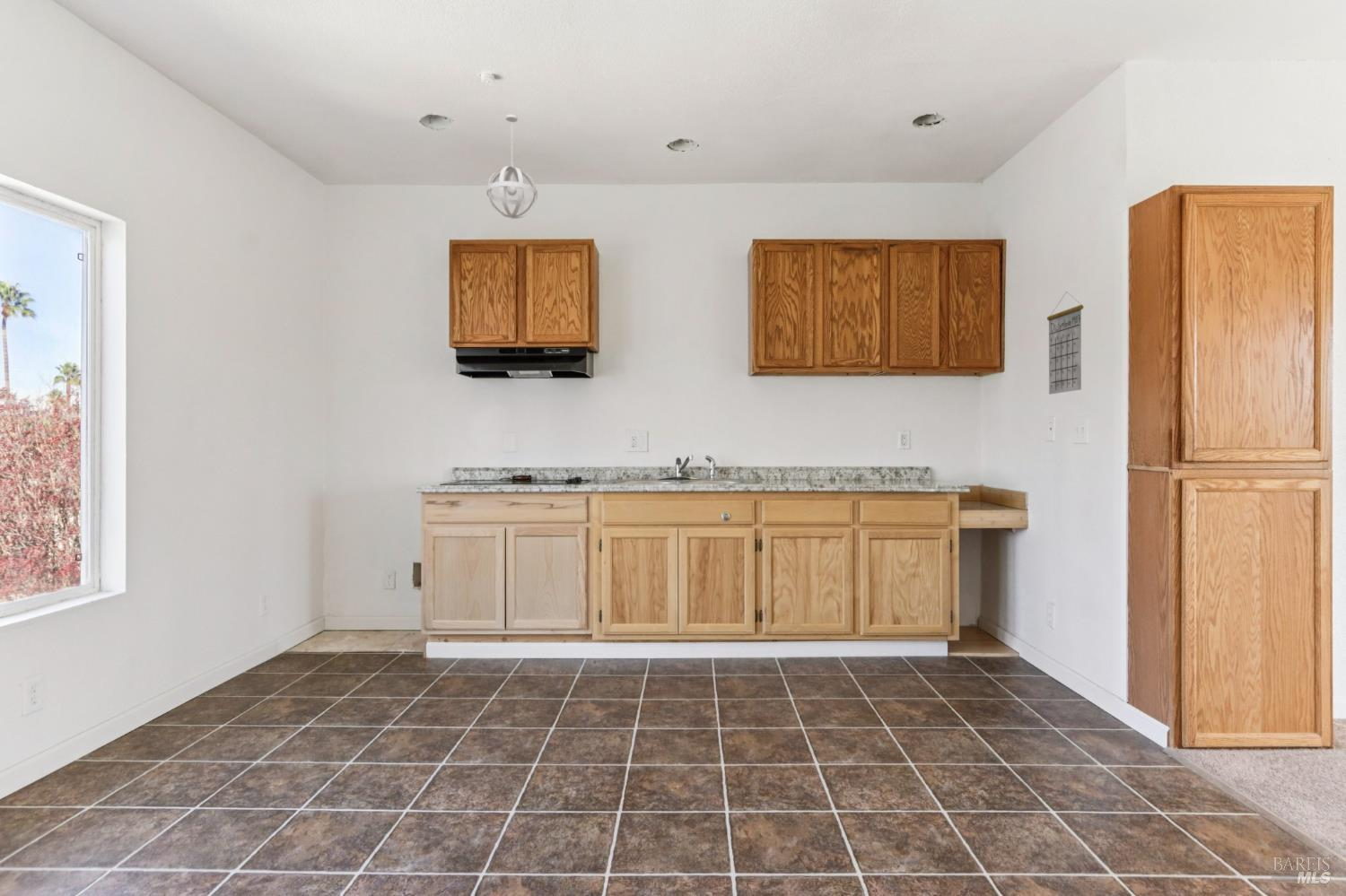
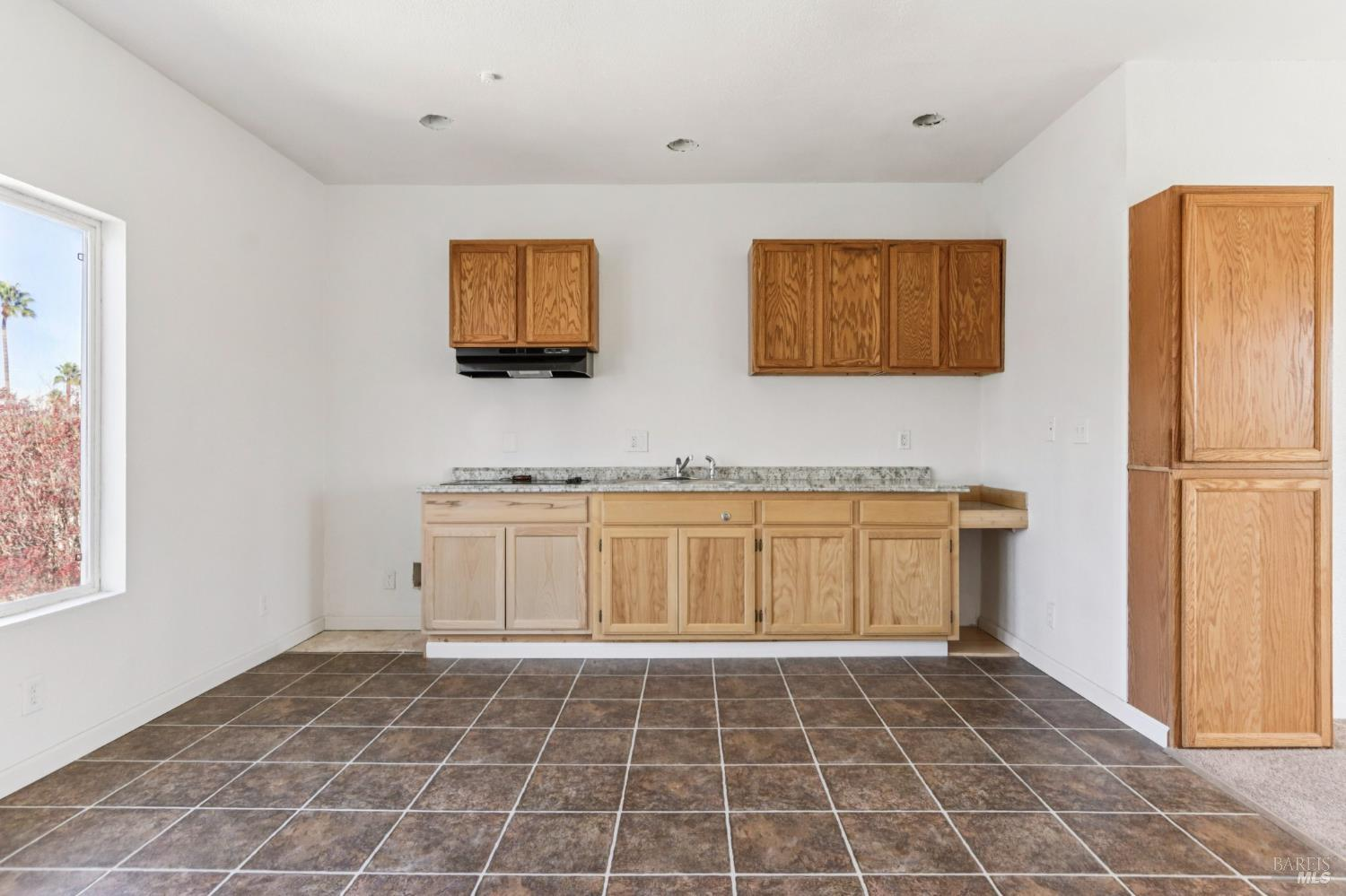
- pendant light [485,114,538,220]
- calendar [1046,291,1084,396]
